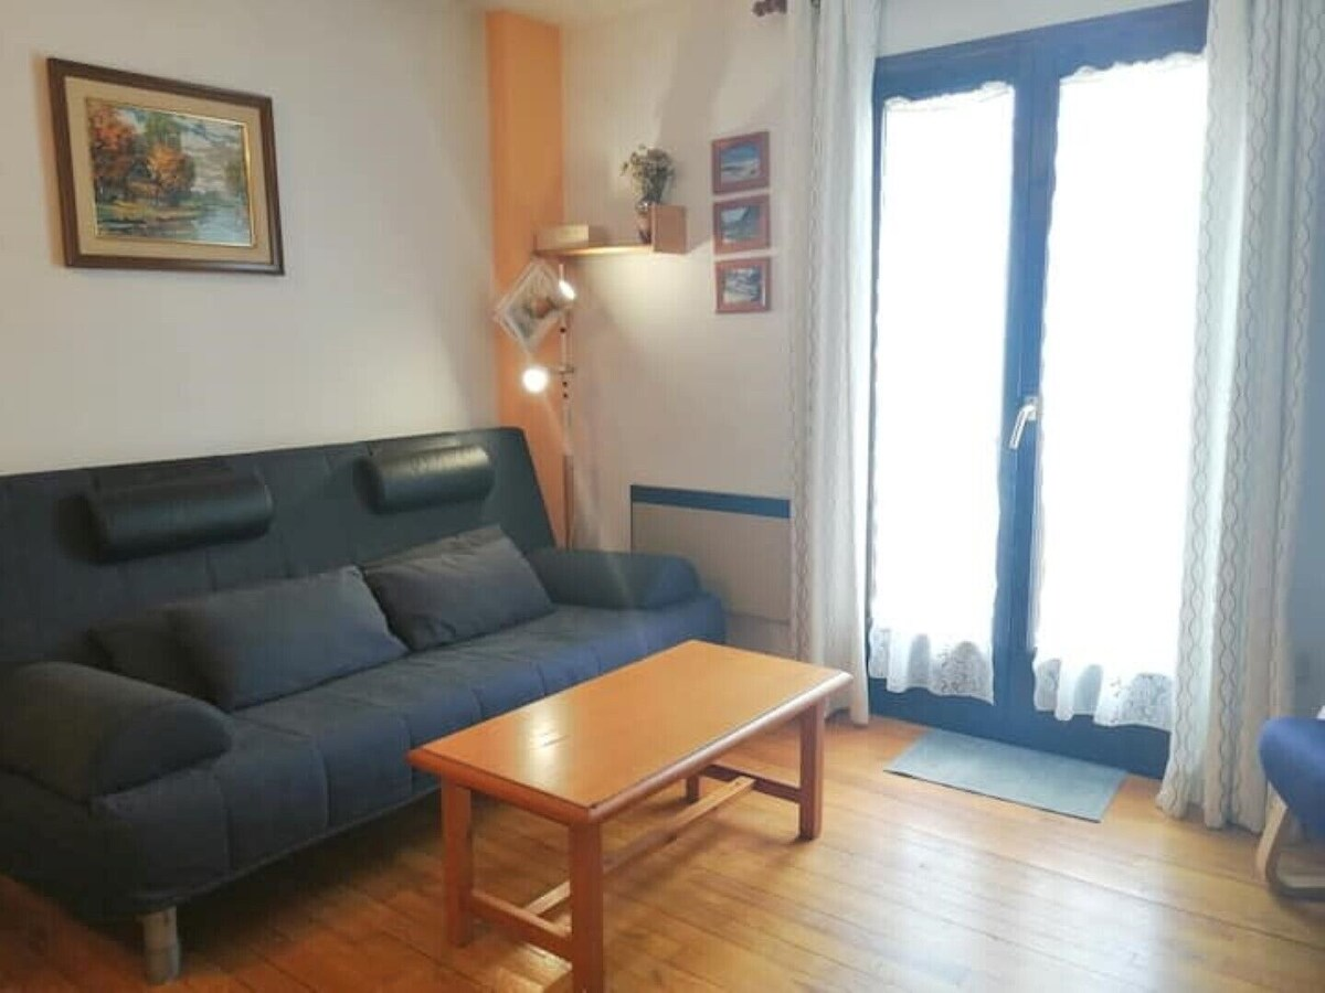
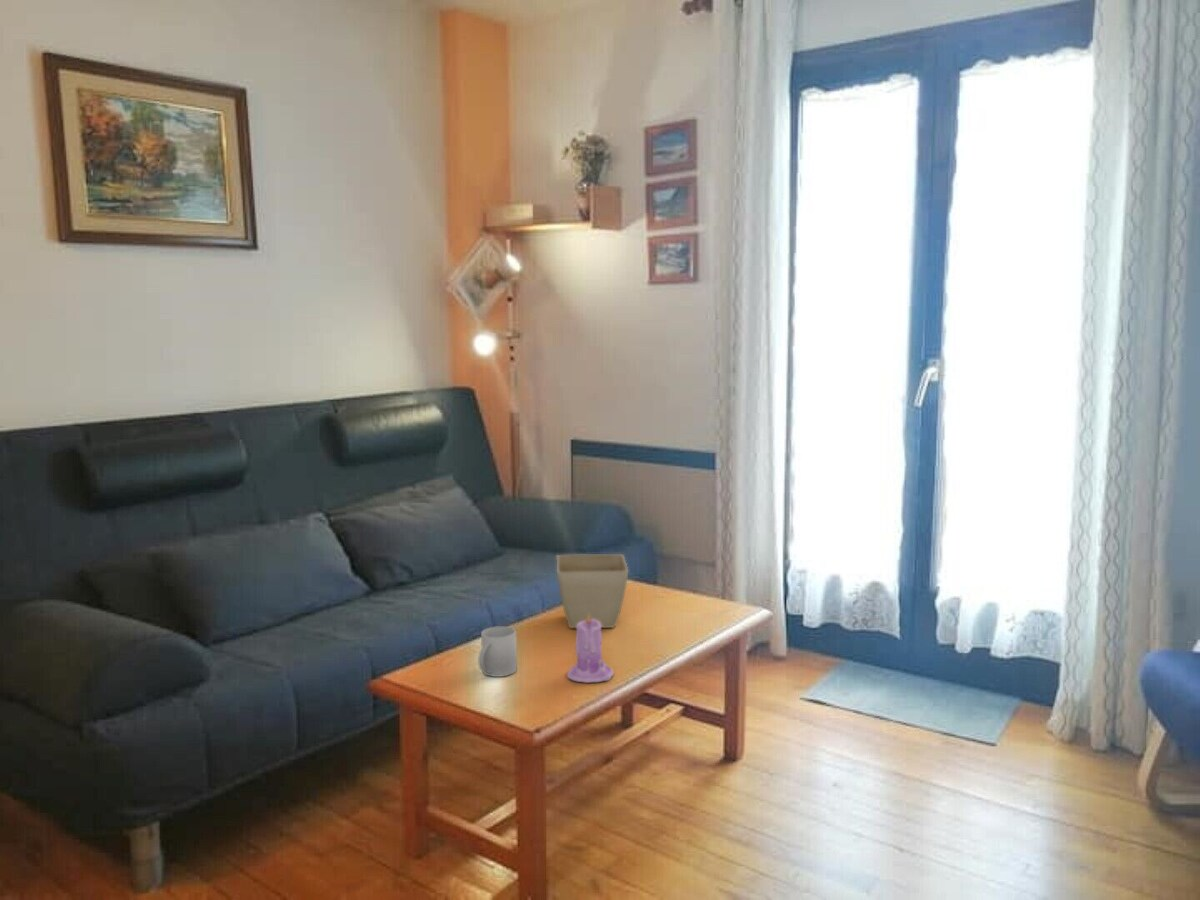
+ mug [477,625,518,678]
+ candle [566,614,615,684]
+ flower pot [556,553,629,629]
